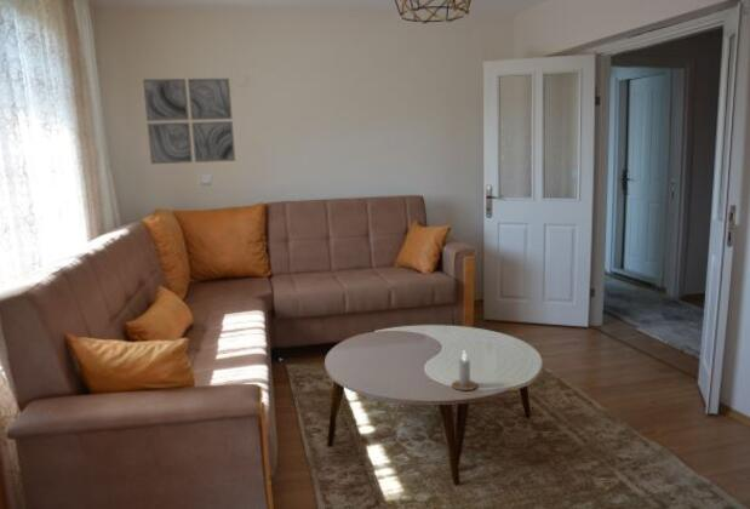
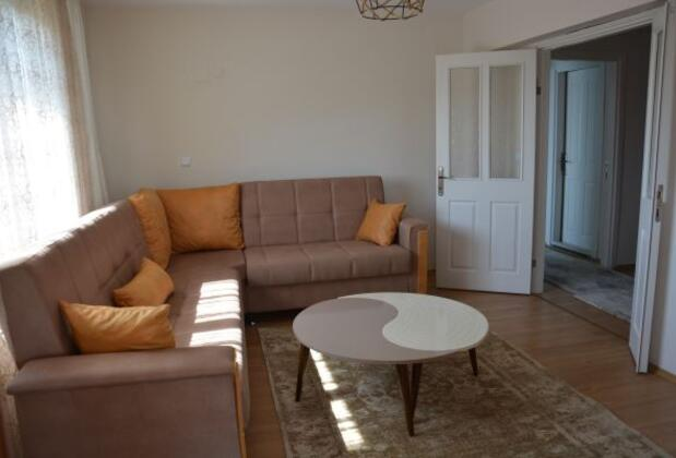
- candle [451,350,479,391]
- wall art [142,78,236,165]
